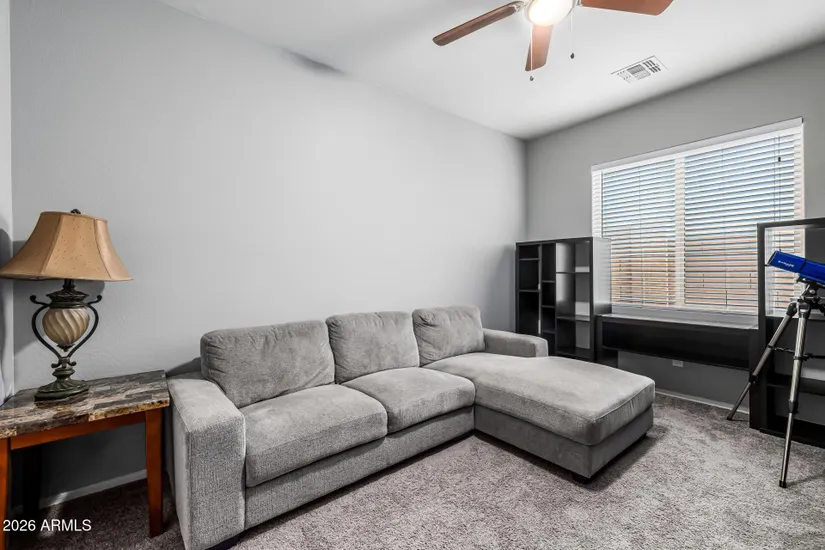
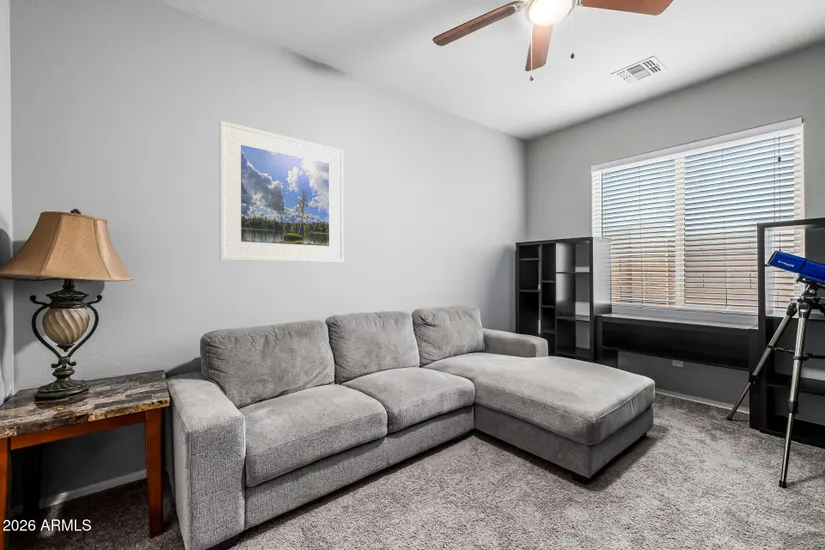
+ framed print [218,120,345,264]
